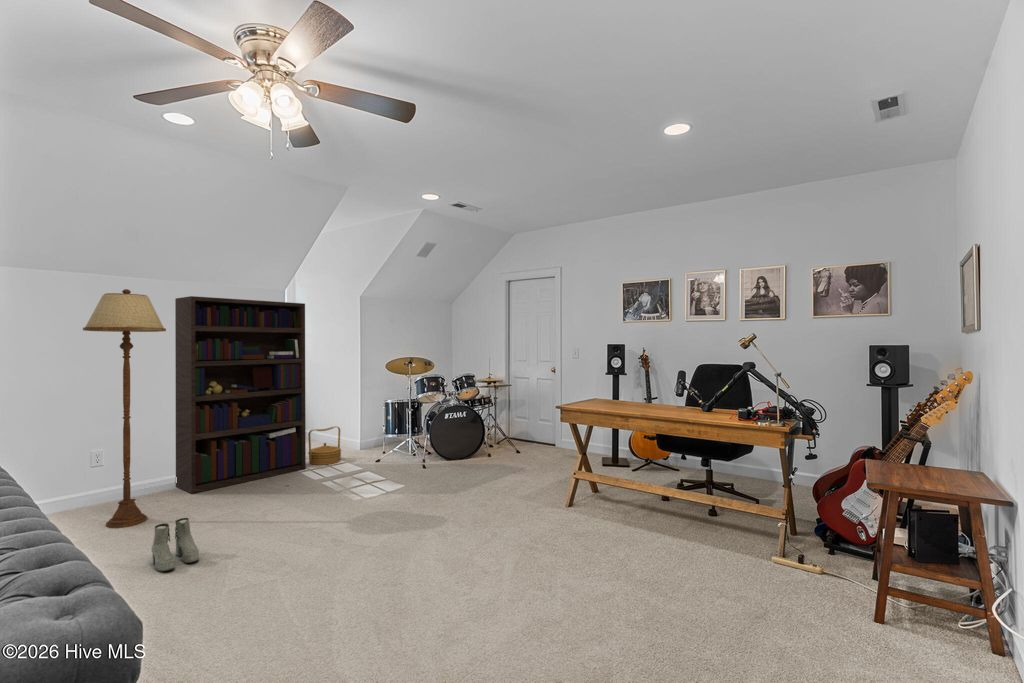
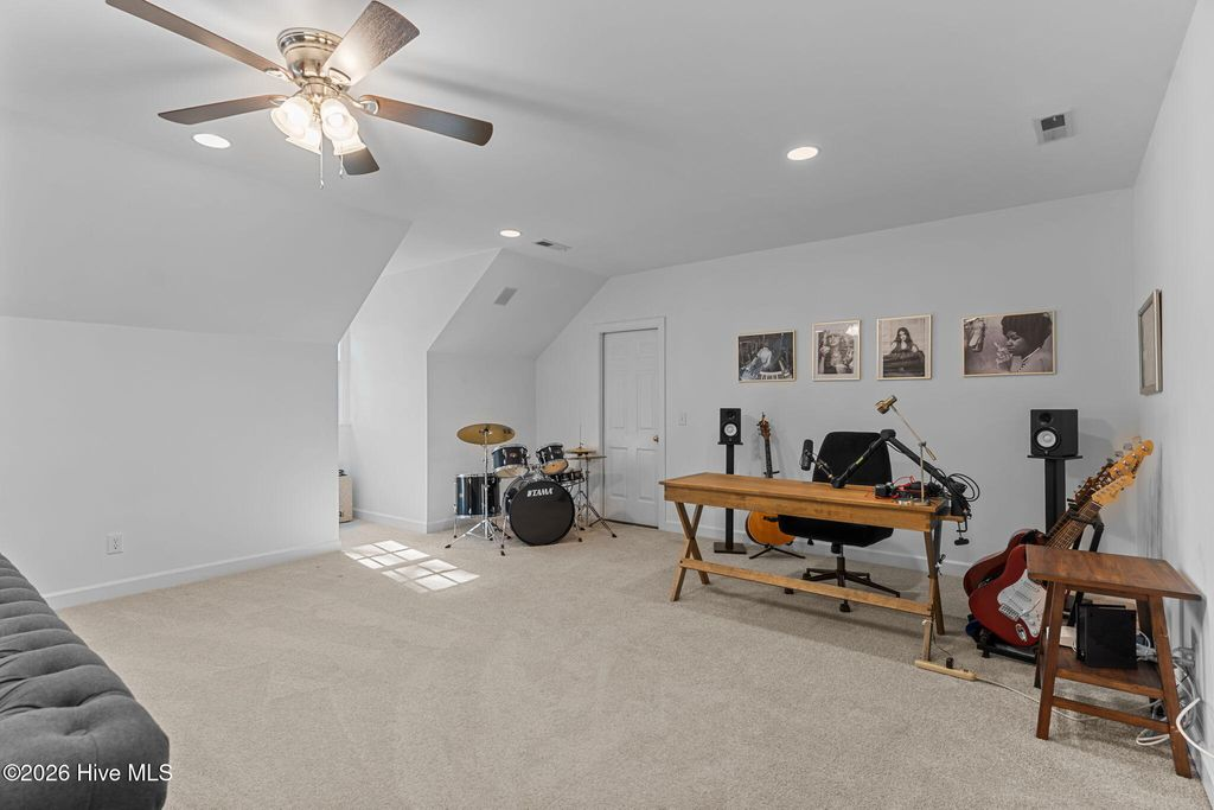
- bookcase [174,295,307,494]
- basket [307,425,342,466]
- floor lamp [82,288,167,529]
- boots [151,517,200,572]
